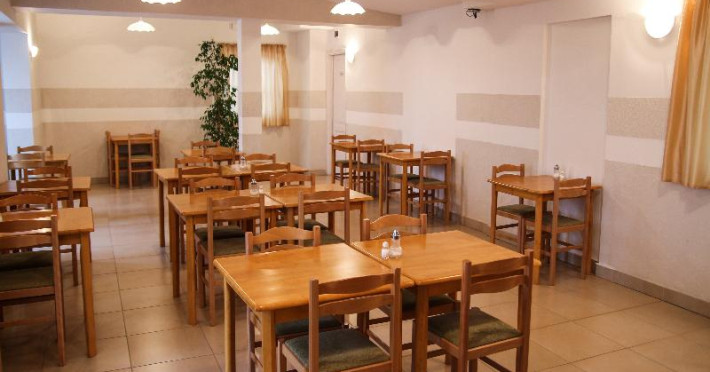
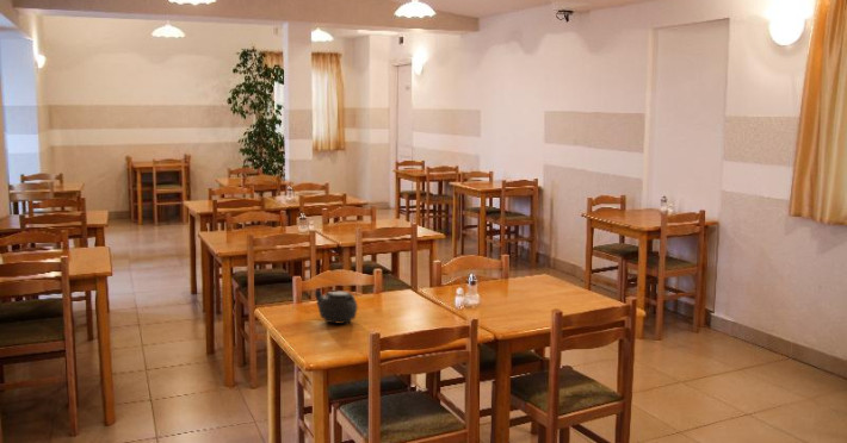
+ teapot [313,289,359,325]
